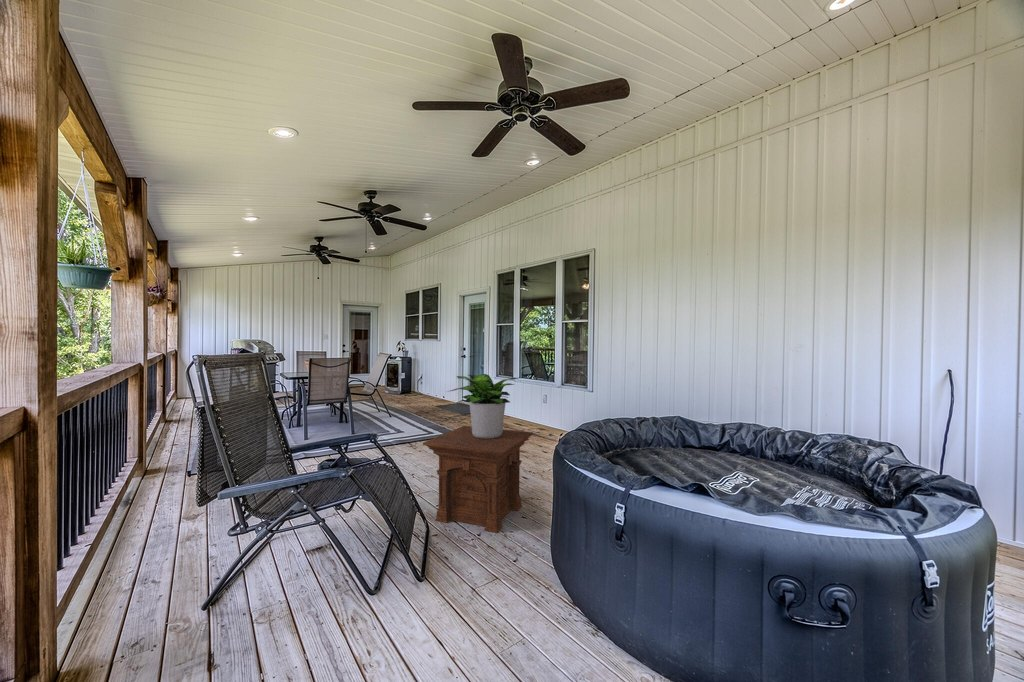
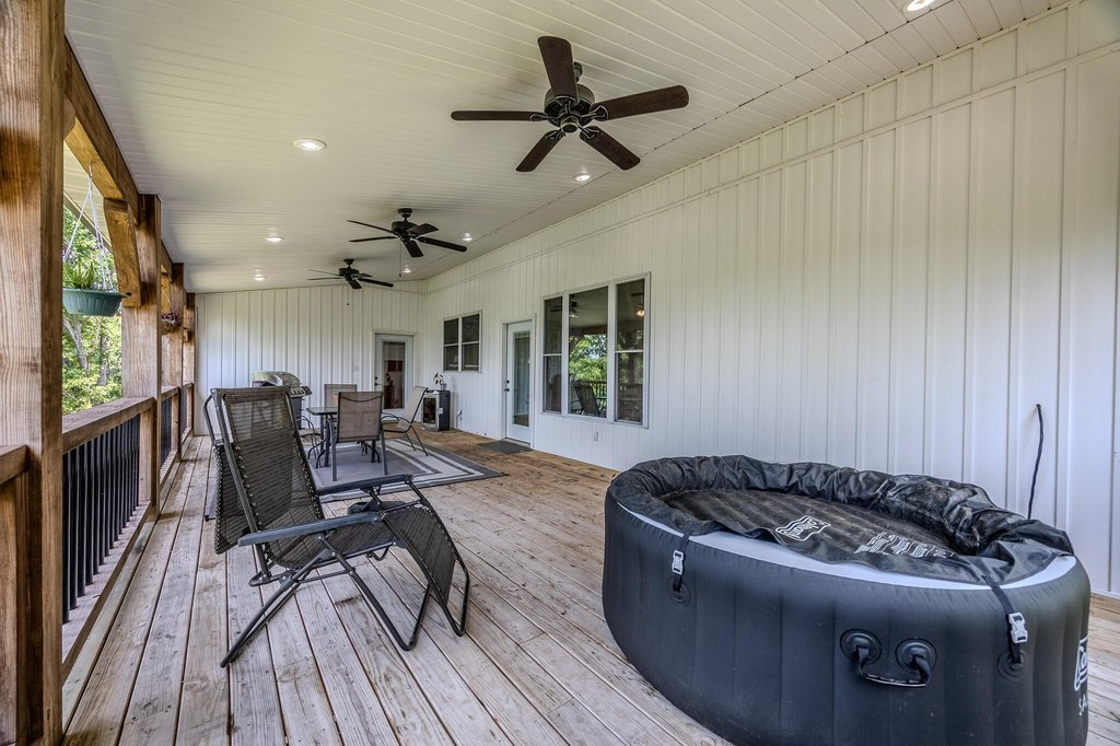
- side table [422,425,534,534]
- potted plant [446,373,519,439]
